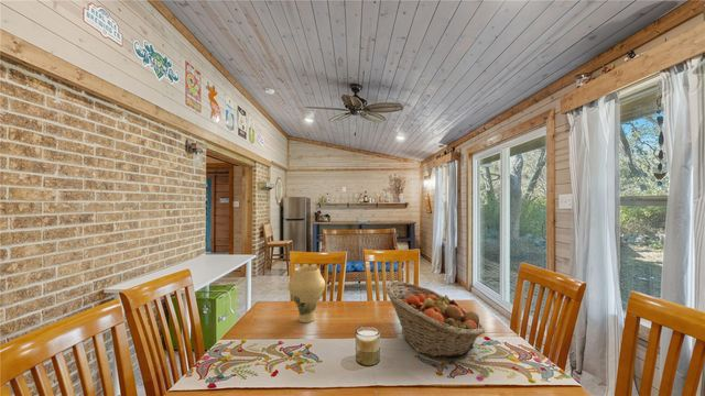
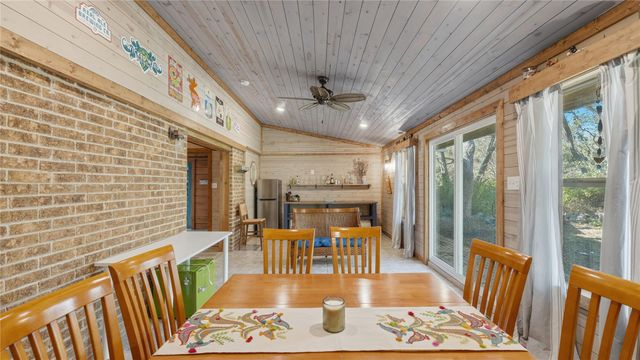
- vase [288,265,326,323]
- fruit basket [383,280,486,359]
